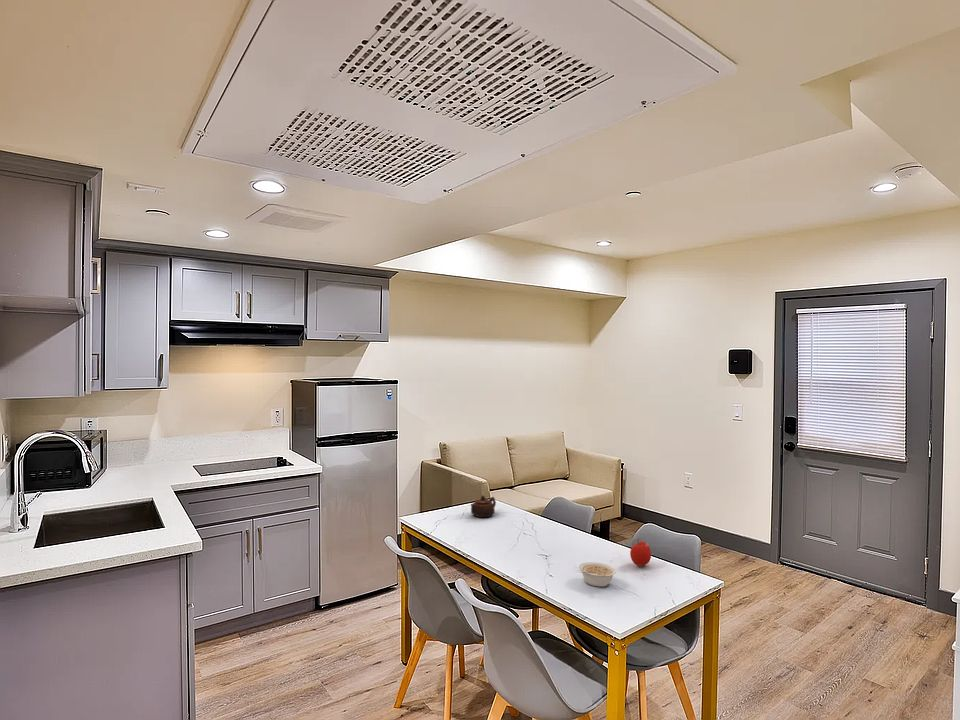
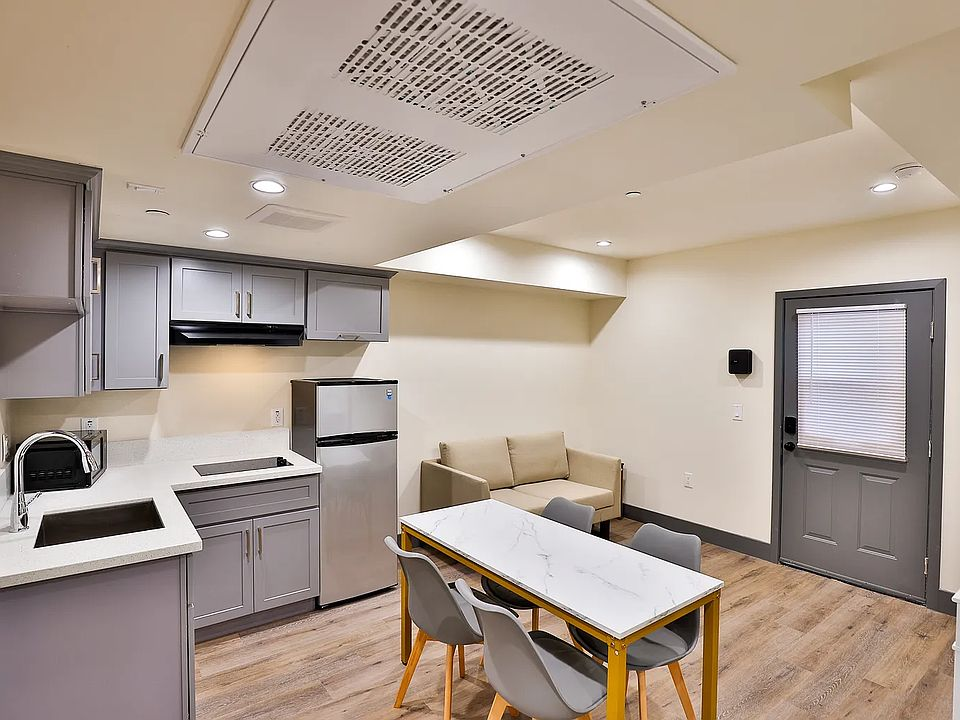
- legume [578,561,617,588]
- teapot [470,494,497,519]
- fruit [629,538,652,567]
